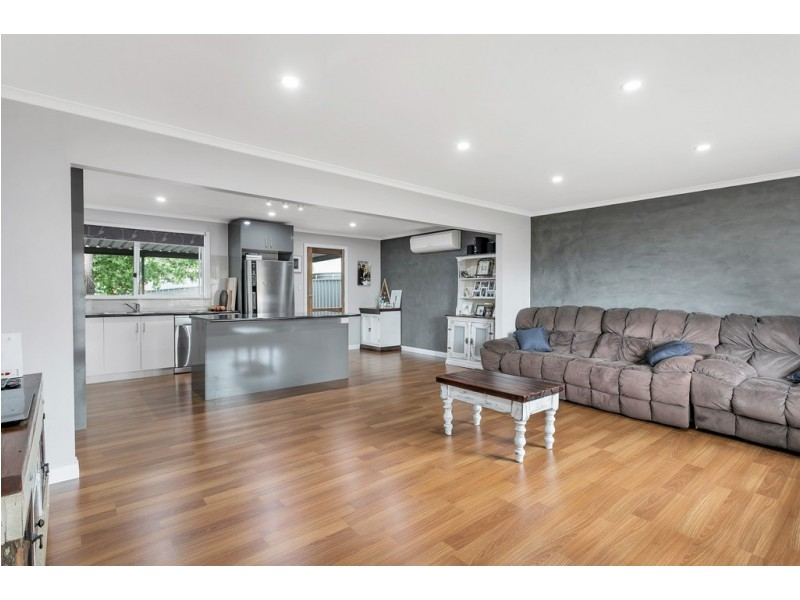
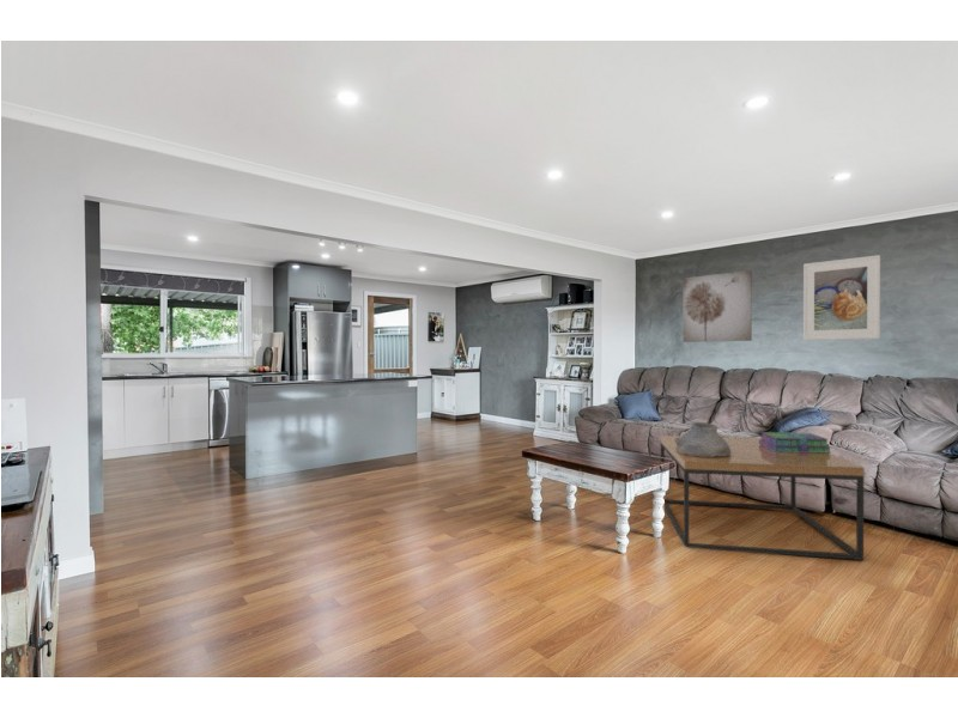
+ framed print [802,254,881,341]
+ wall art [681,269,753,343]
+ vase [674,421,732,457]
+ stack of books [759,431,832,454]
+ coffee table [660,434,865,561]
